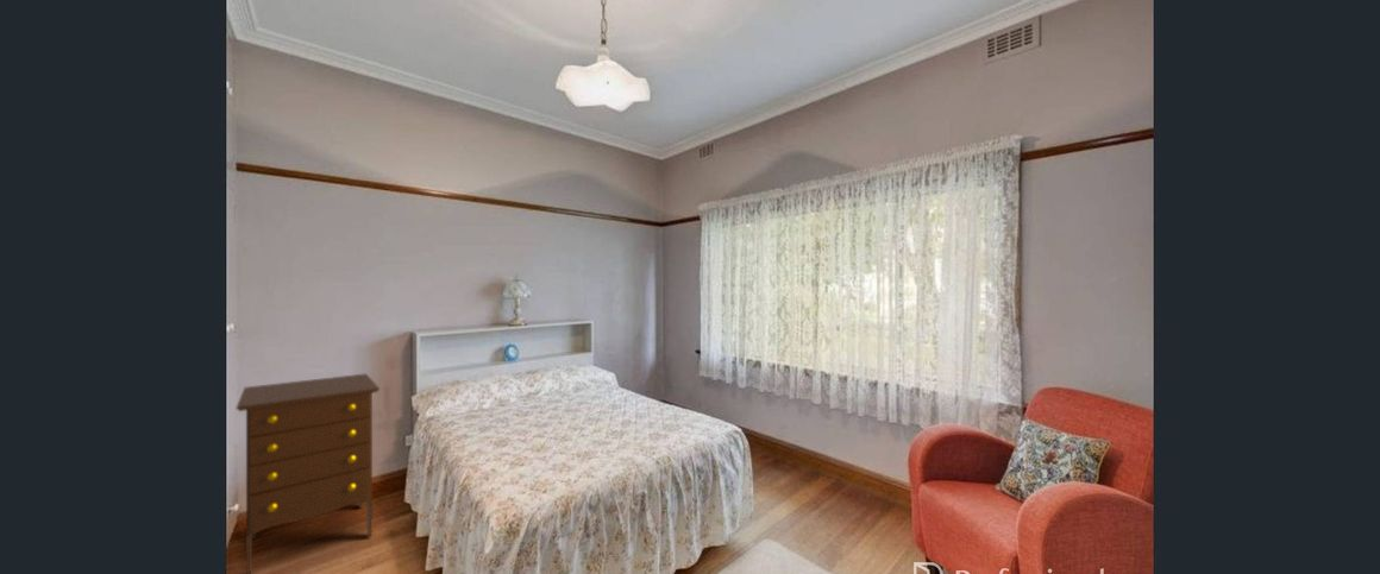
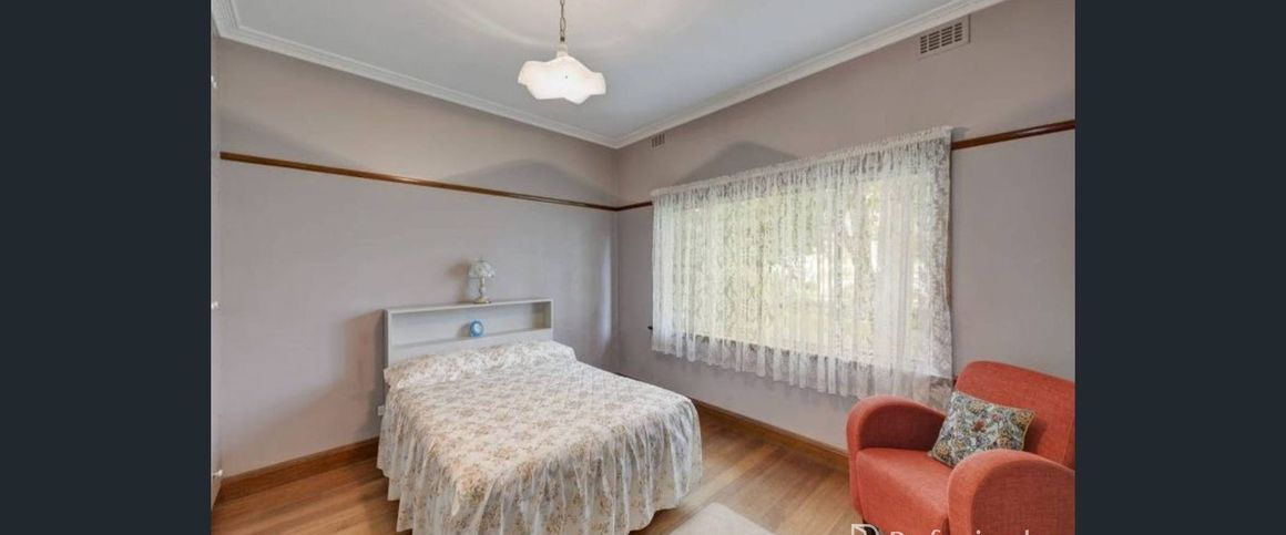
- dresser [236,372,381,574]
